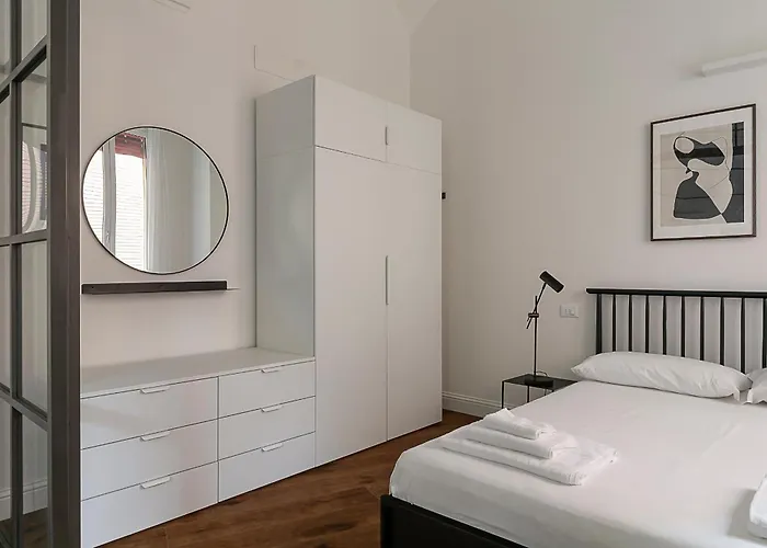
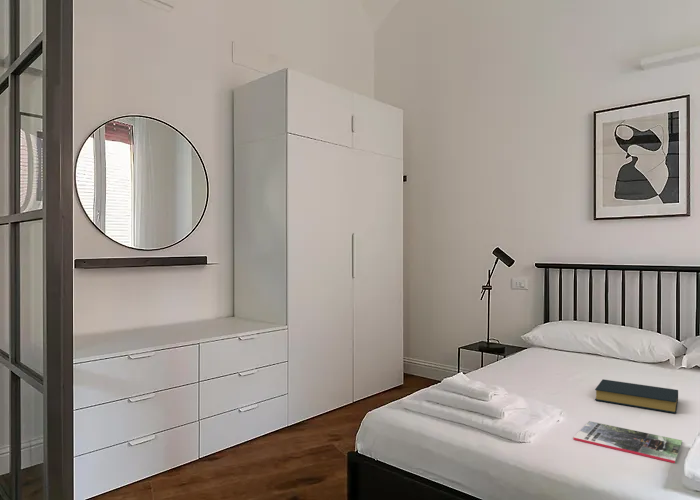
+ hardback book [594,378,679,414]
+ magazine [572,420,683,464]
